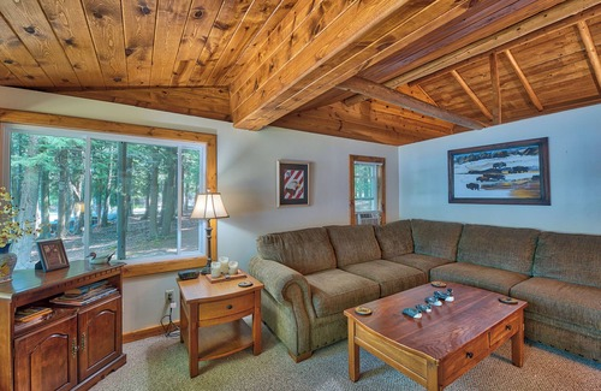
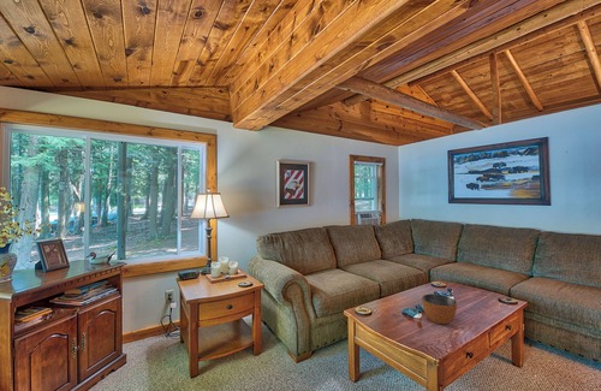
+ bowl [421,294,458,325]
